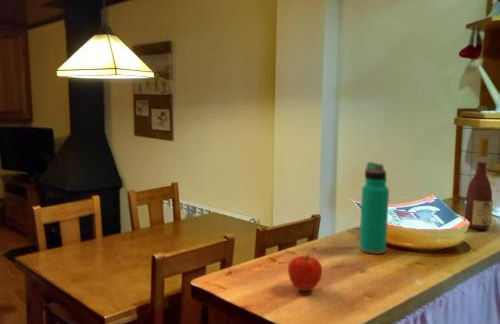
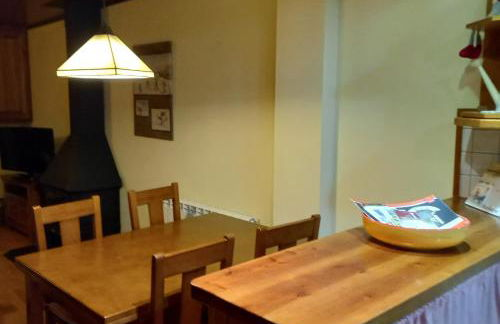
- fruit [287,254,323,292]
- water bottle [358,161,390,255]
- wine bottle [464,137,494,230]
